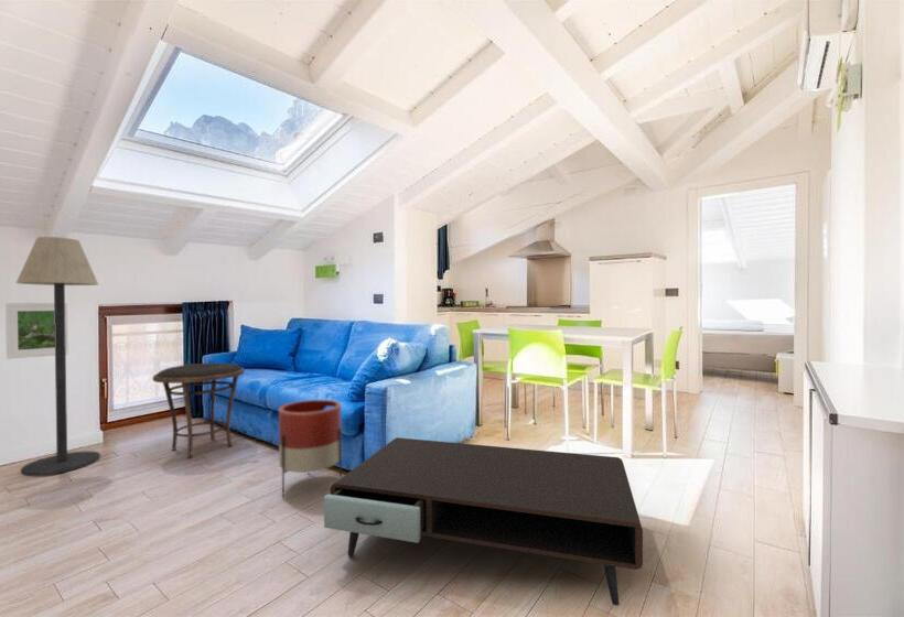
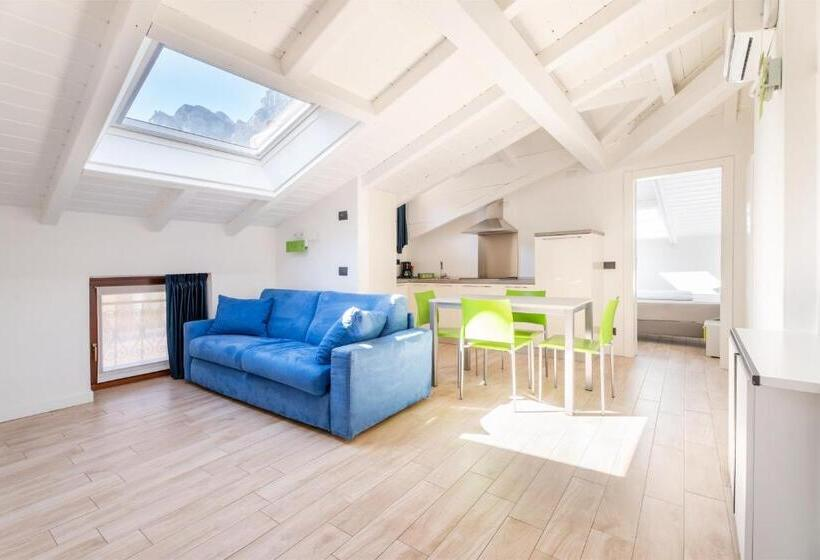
- side table [151,361,246,459]
- planter [278,399,343,499]
- coffee table [323,436,644,606]
- floor lamp [15,236,101,477]
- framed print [4,302,69,360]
